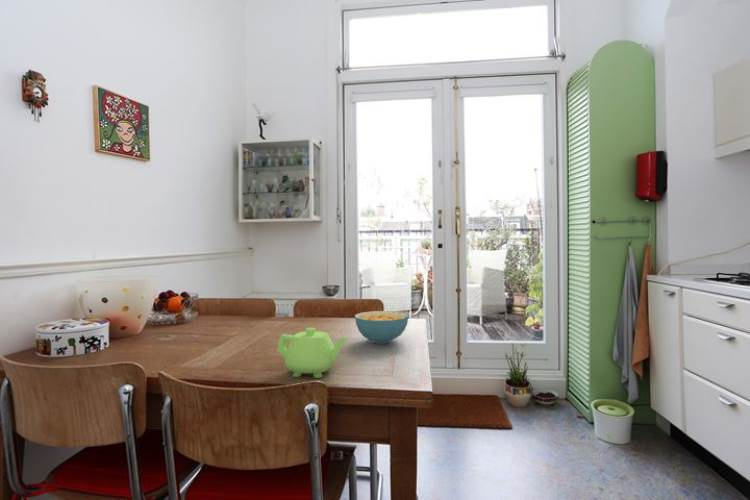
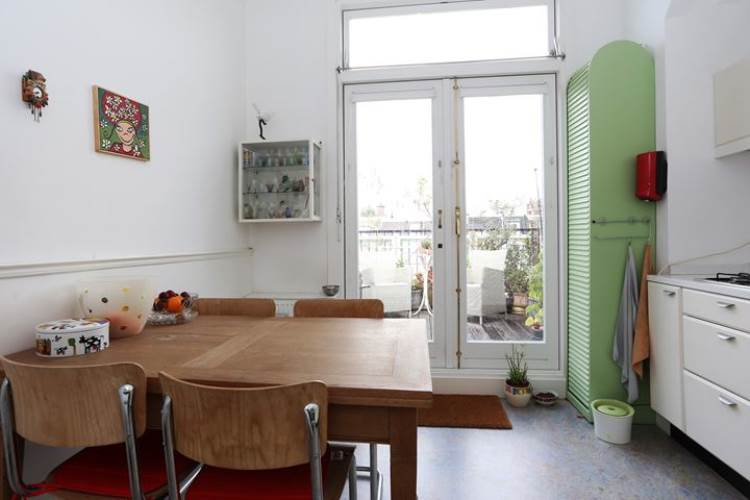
- teapot [276,327,347,379]
- cereal bowl [354,310,409,345]
